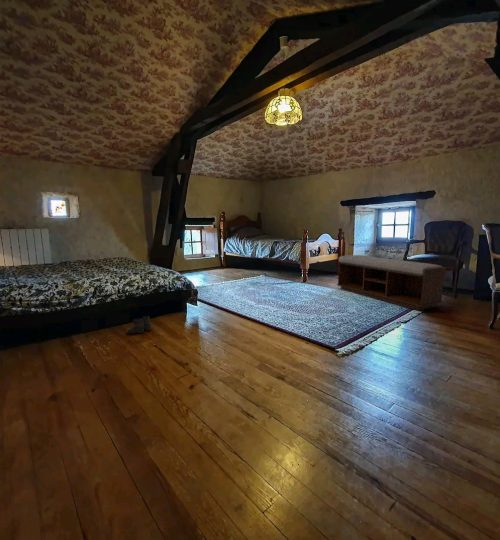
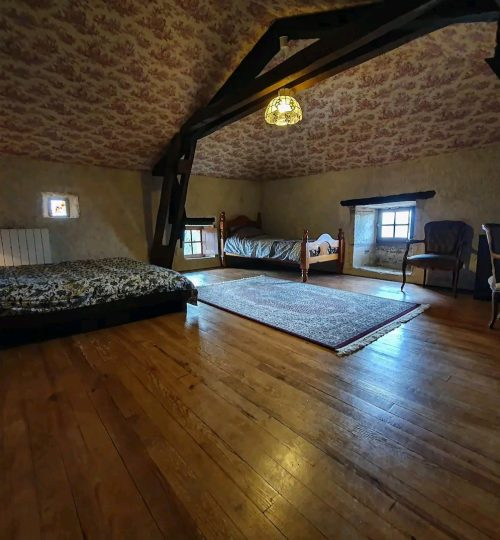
- bench [336,254,447,311]
- boots [126,315,152,335]
